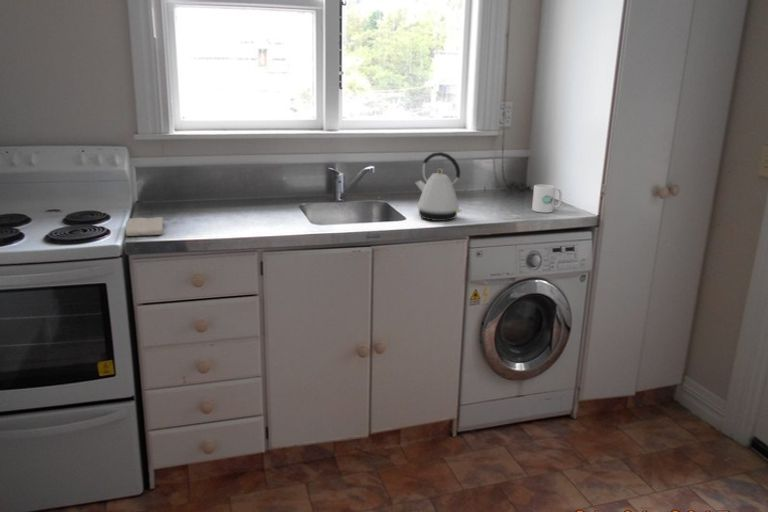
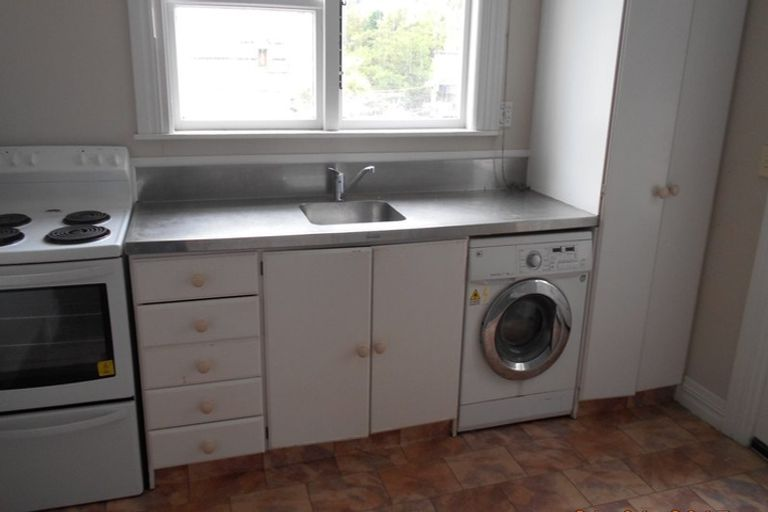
- mug [531,183,563,214]
- kettle [414,151,462,222]
- washcloth [124,216,164,237]
